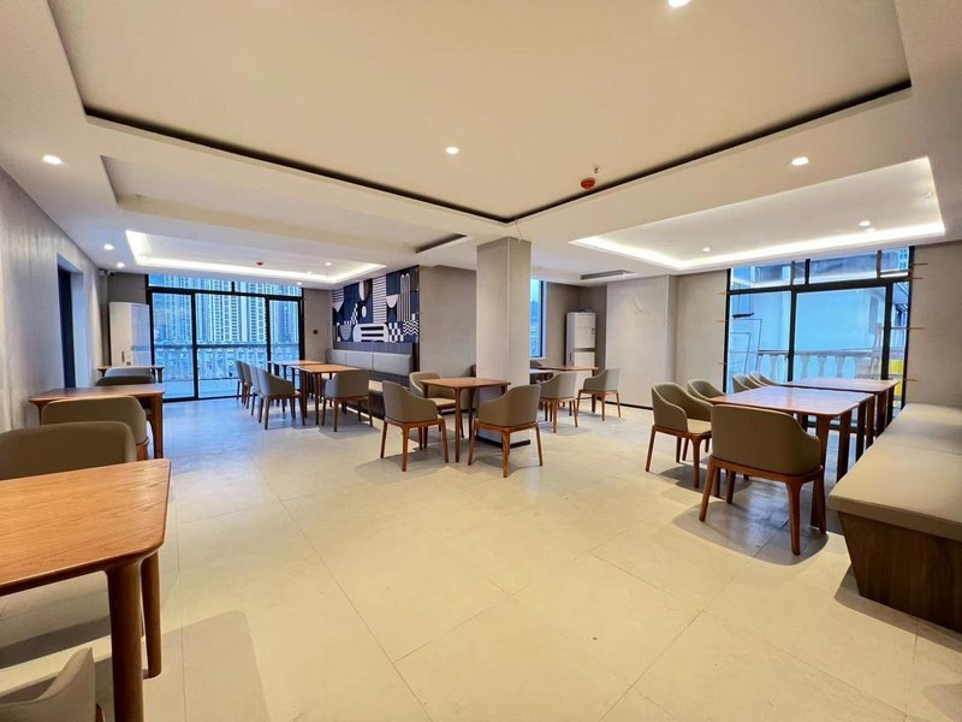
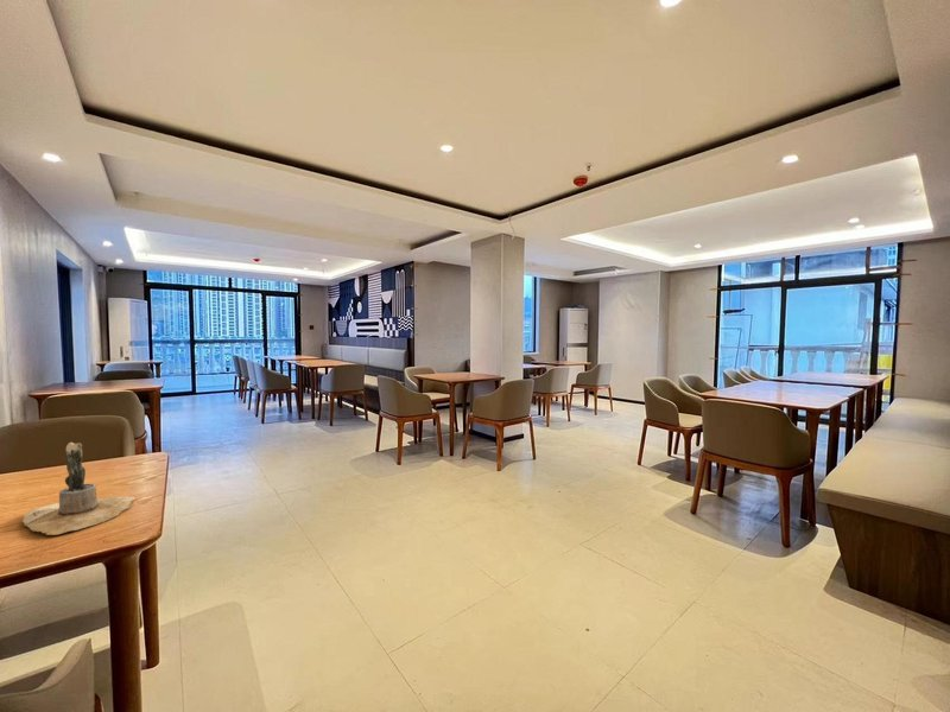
+ potted cactus [21,441,137,536]
